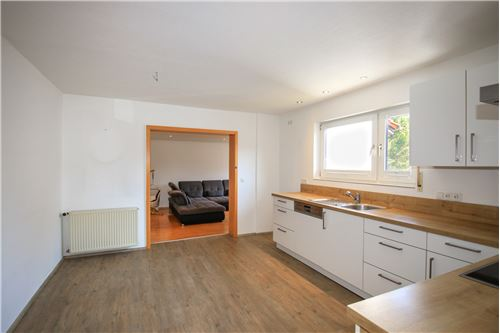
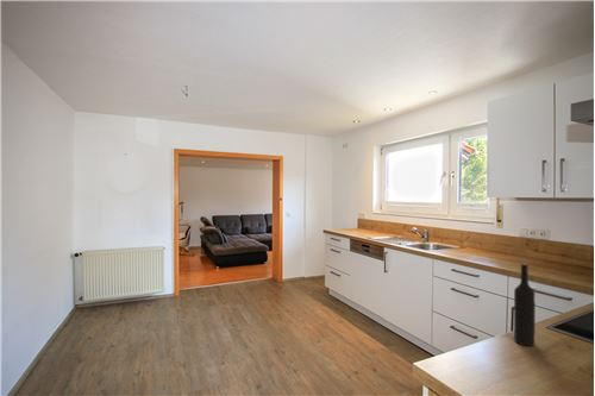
+ wine bottle [513,258,537,347]
